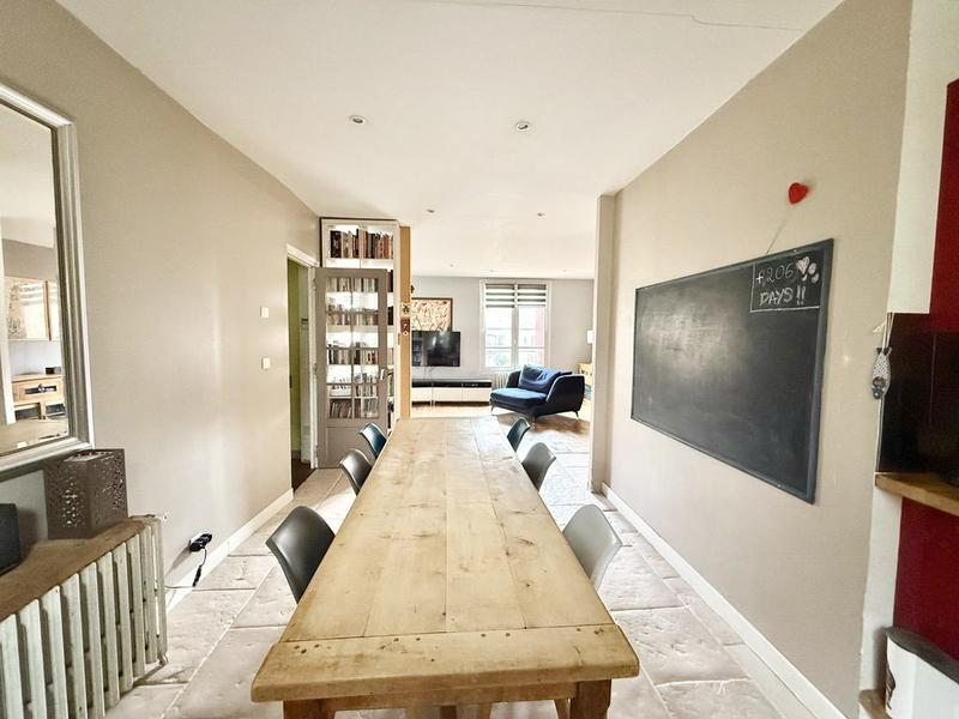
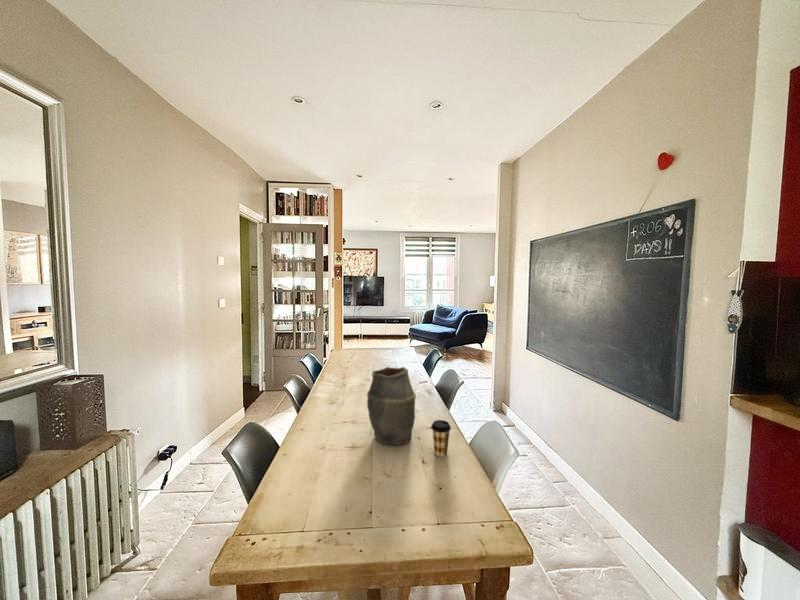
+ vase [366,366,417,446]
+ coffee cup [430,419,452,458]
